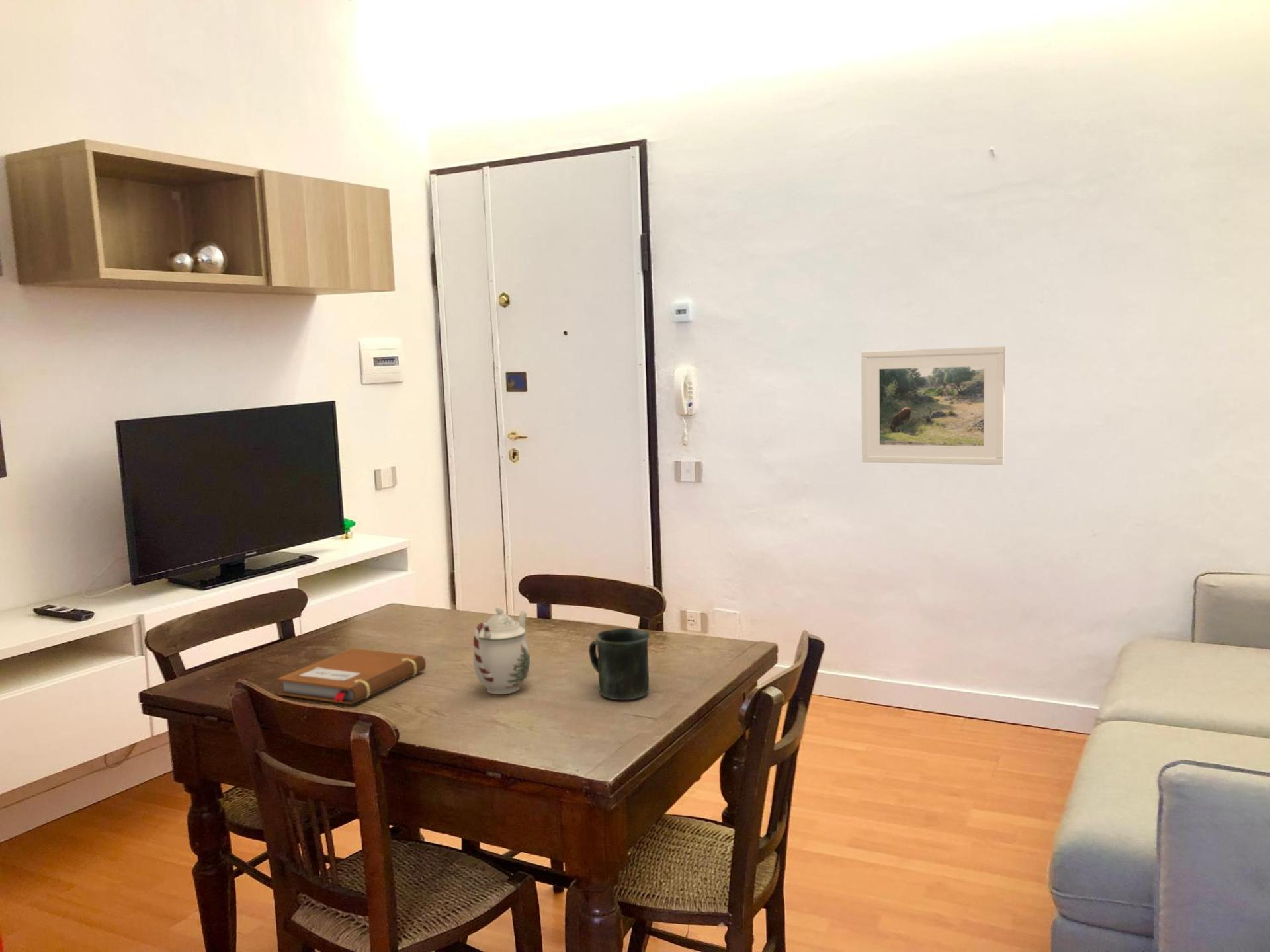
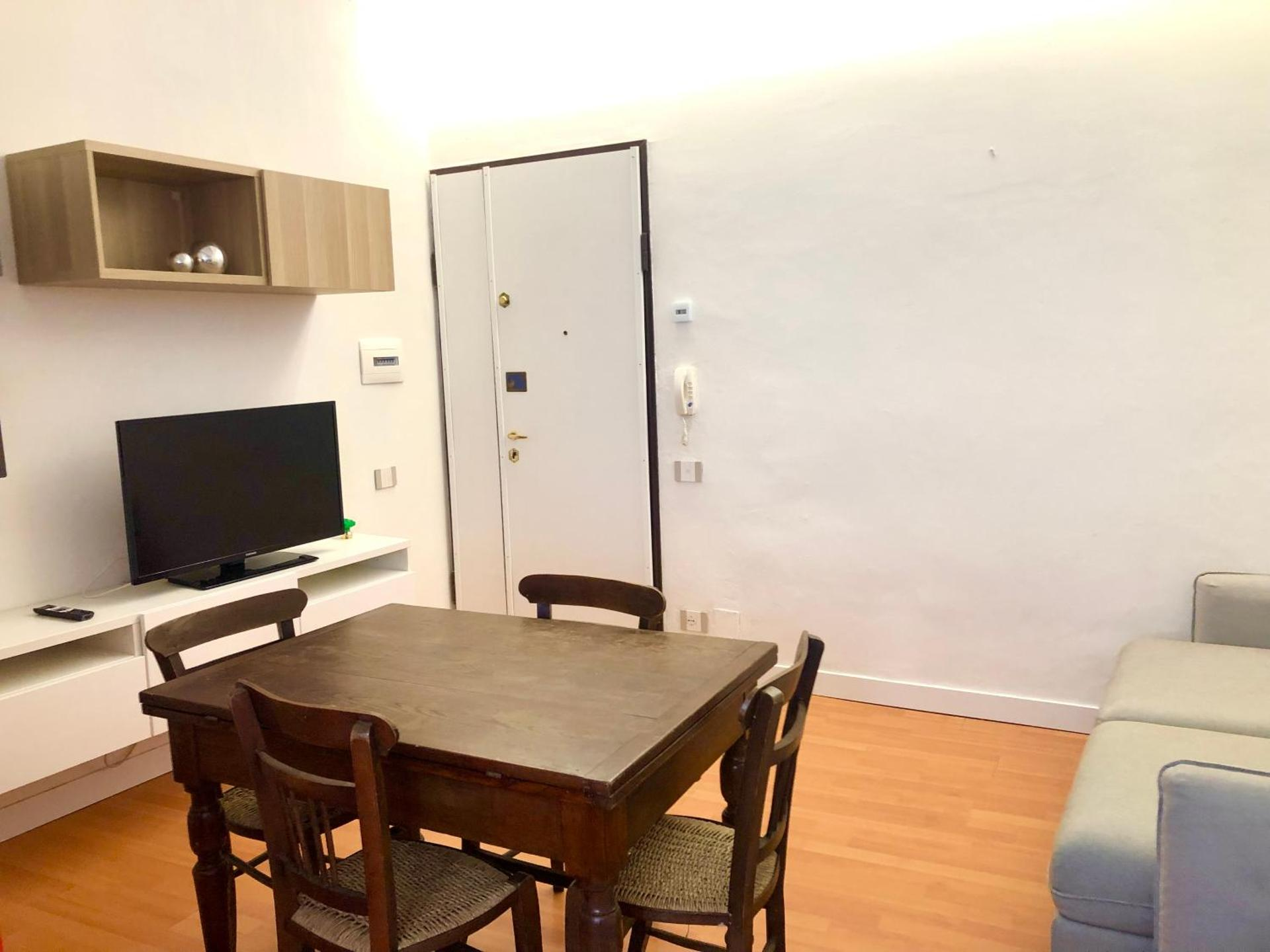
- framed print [861,346,1006,466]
- mug [588,628,650,701]
- notebook [276,647,427,705]
- teapot [473,606,531,695]
